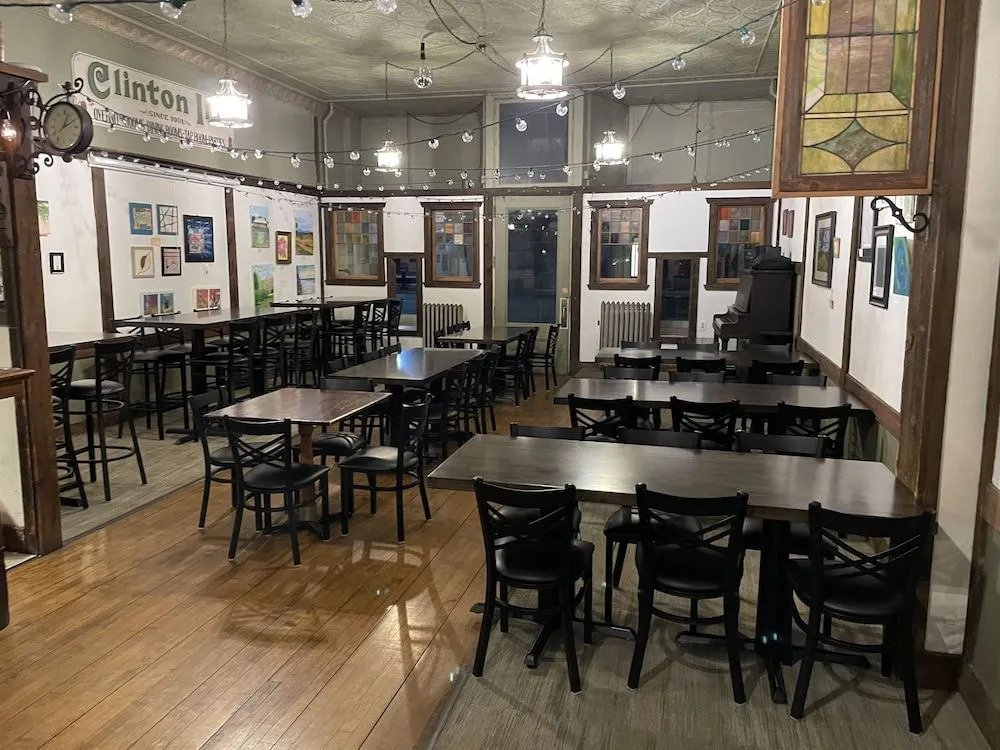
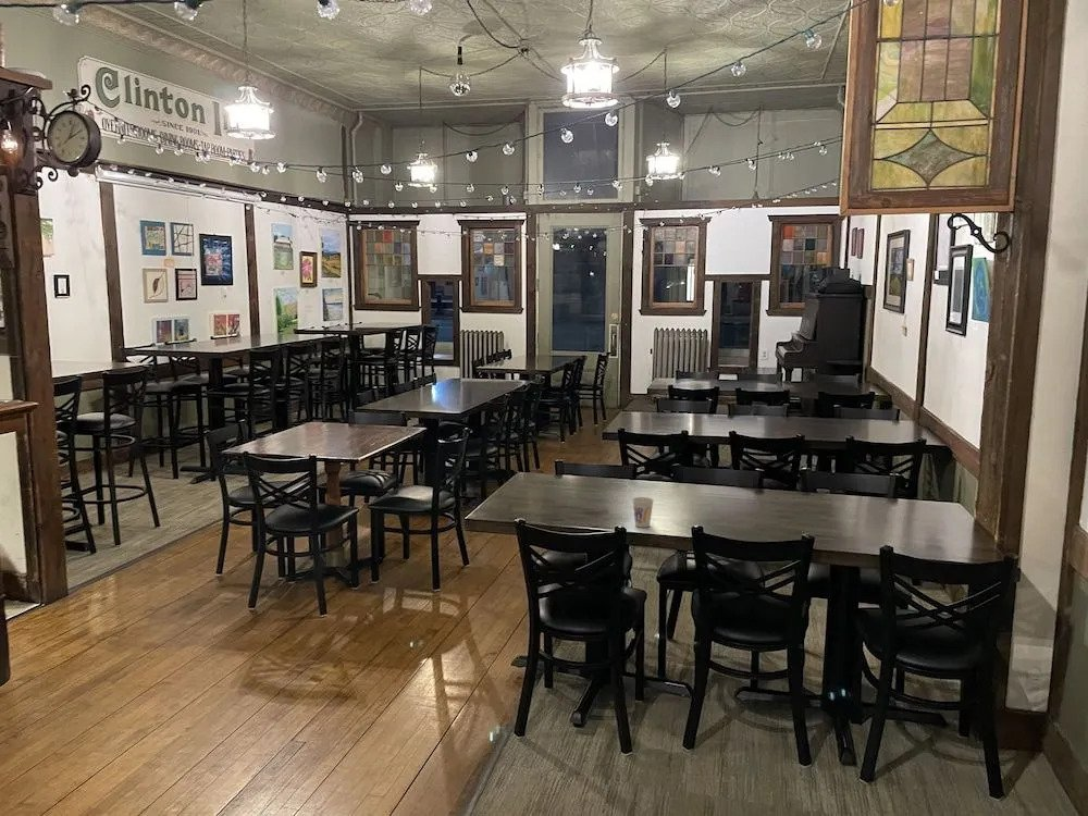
+ cup [631,496,655,529]
